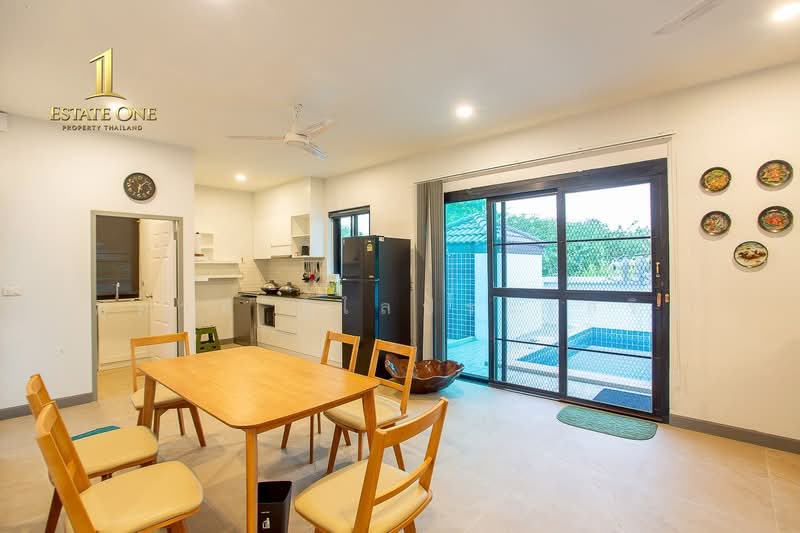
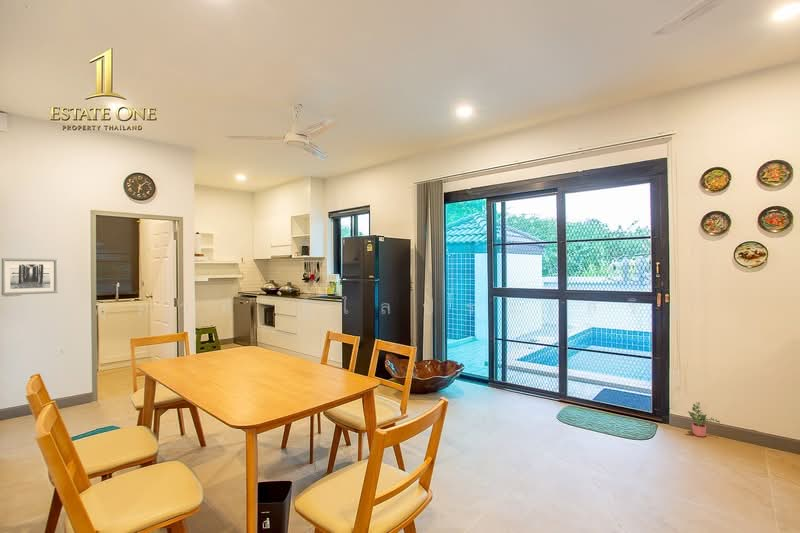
+ wall art [1,257,59,296]
+ potted plant [687,401,721,438]
